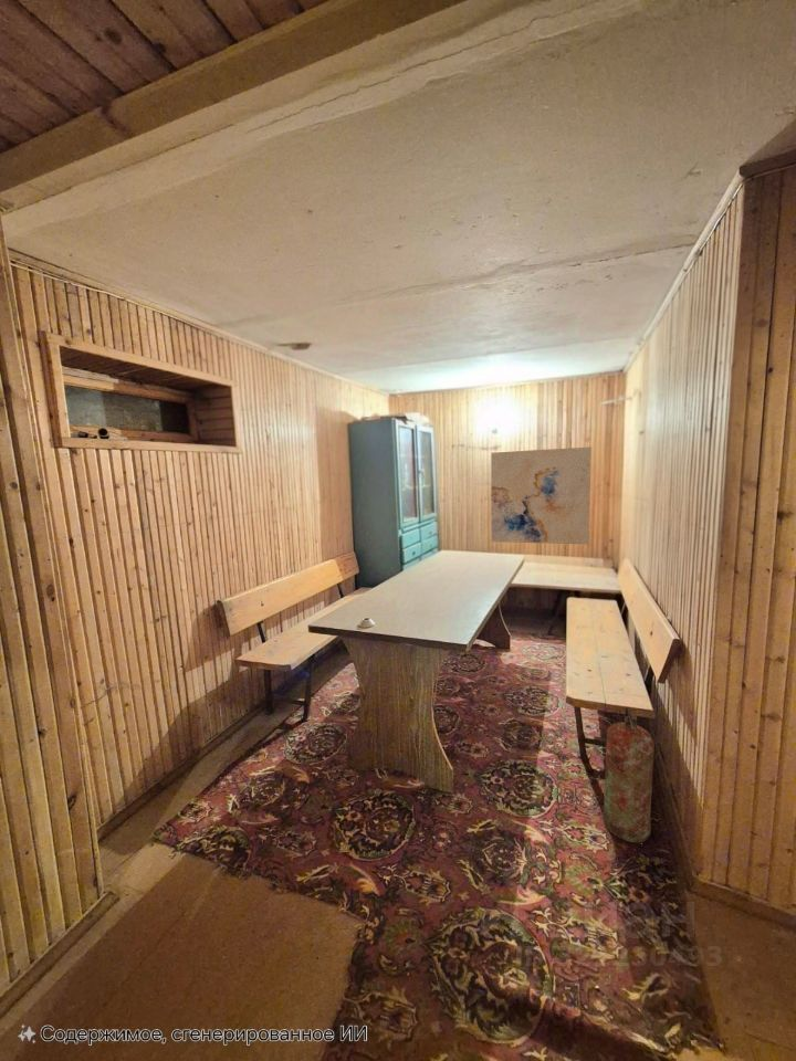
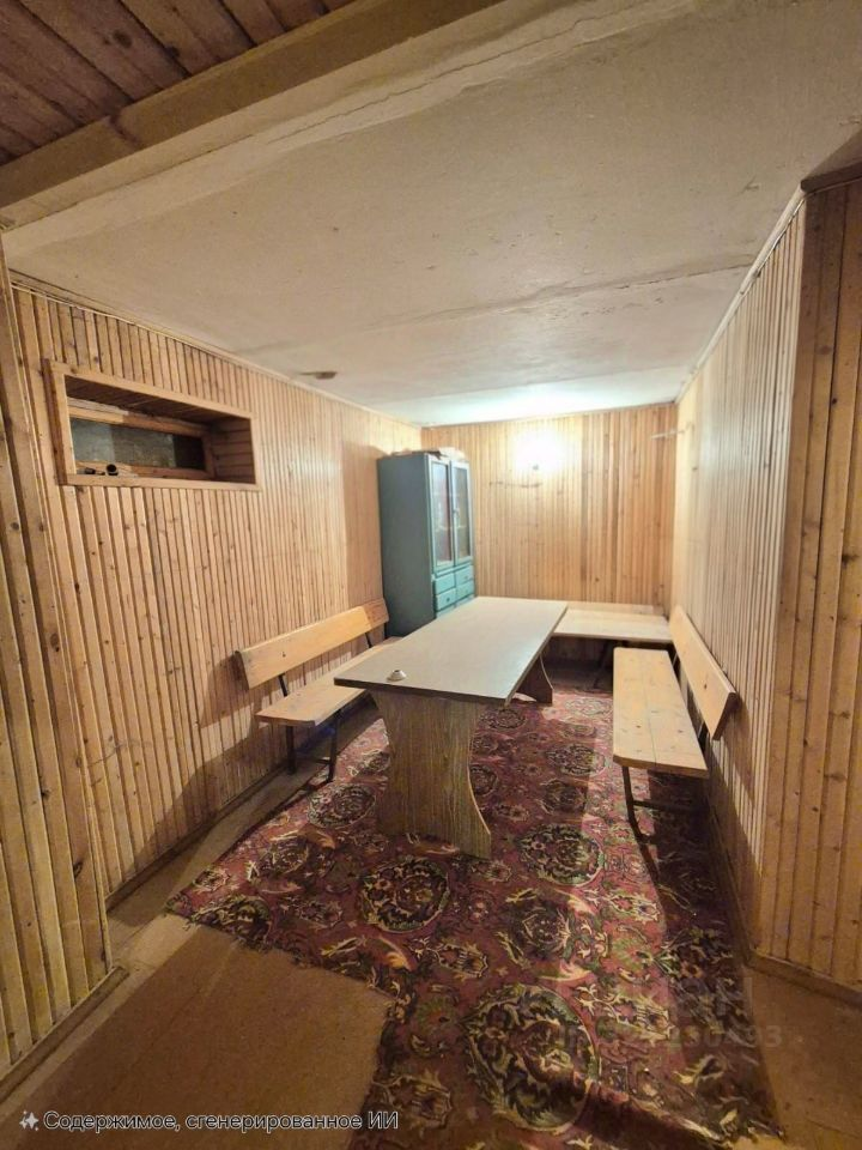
- fire extinguisher [601,707,656,843]
- wall art [490,447,593,546]
